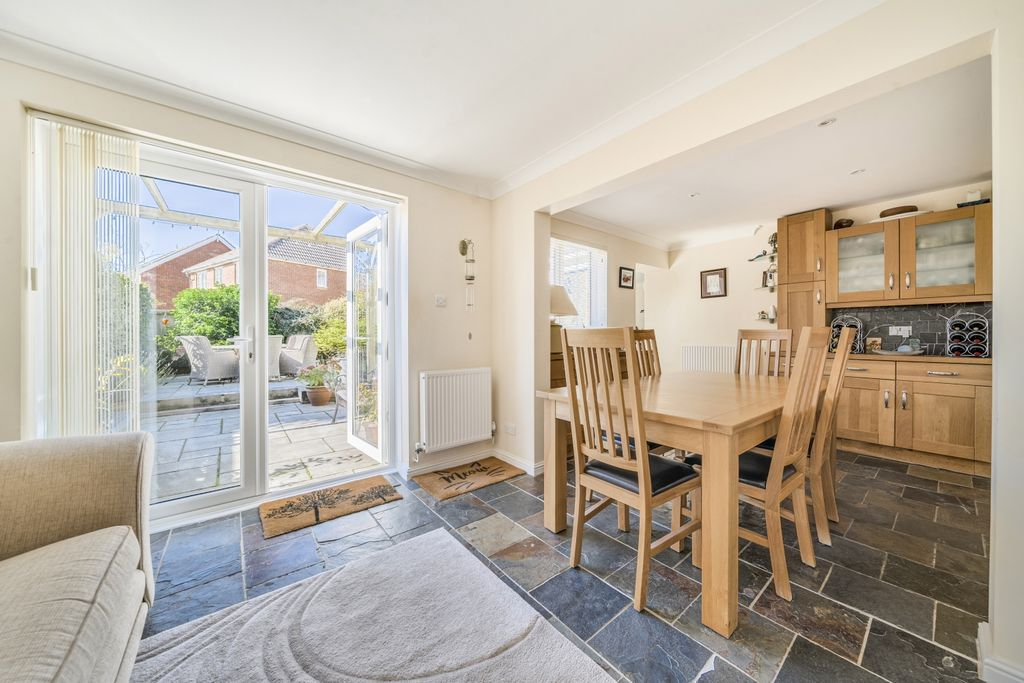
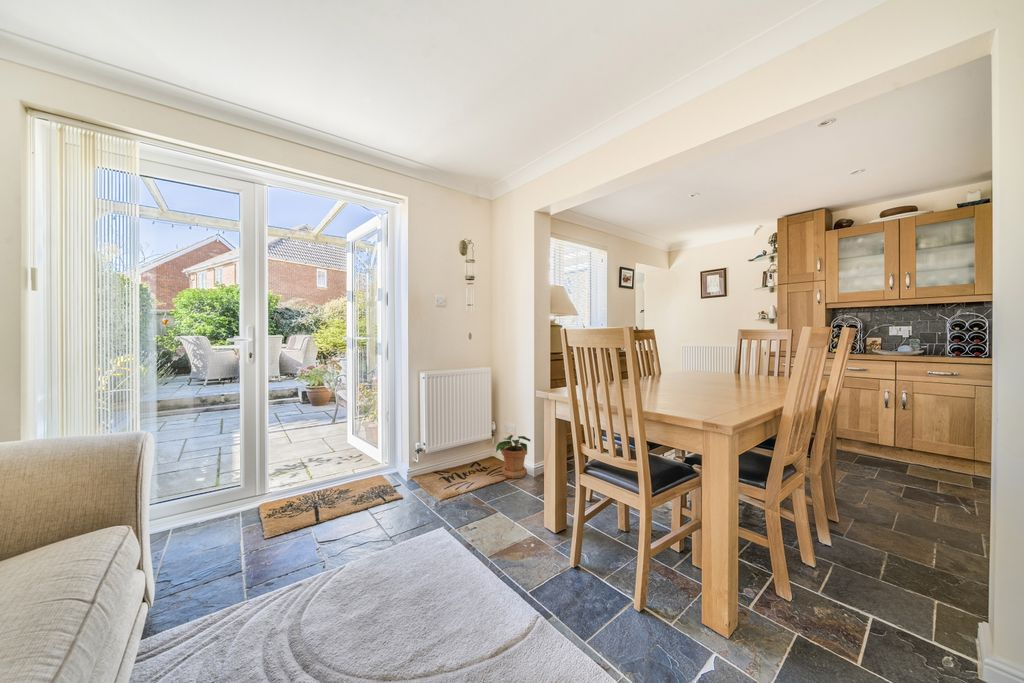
+ potted plant [495,434,531,480]
